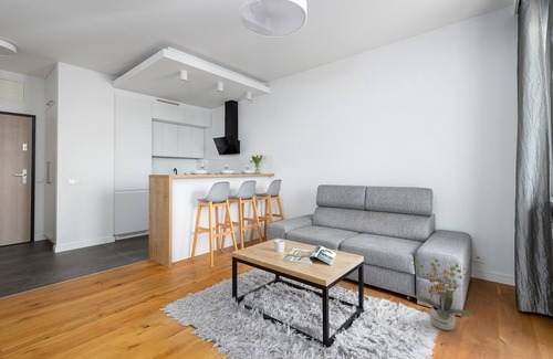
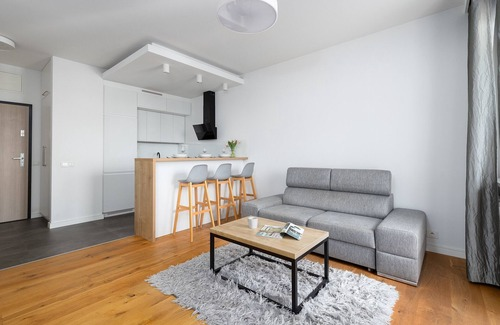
- potted plant [410,256,474,331]
